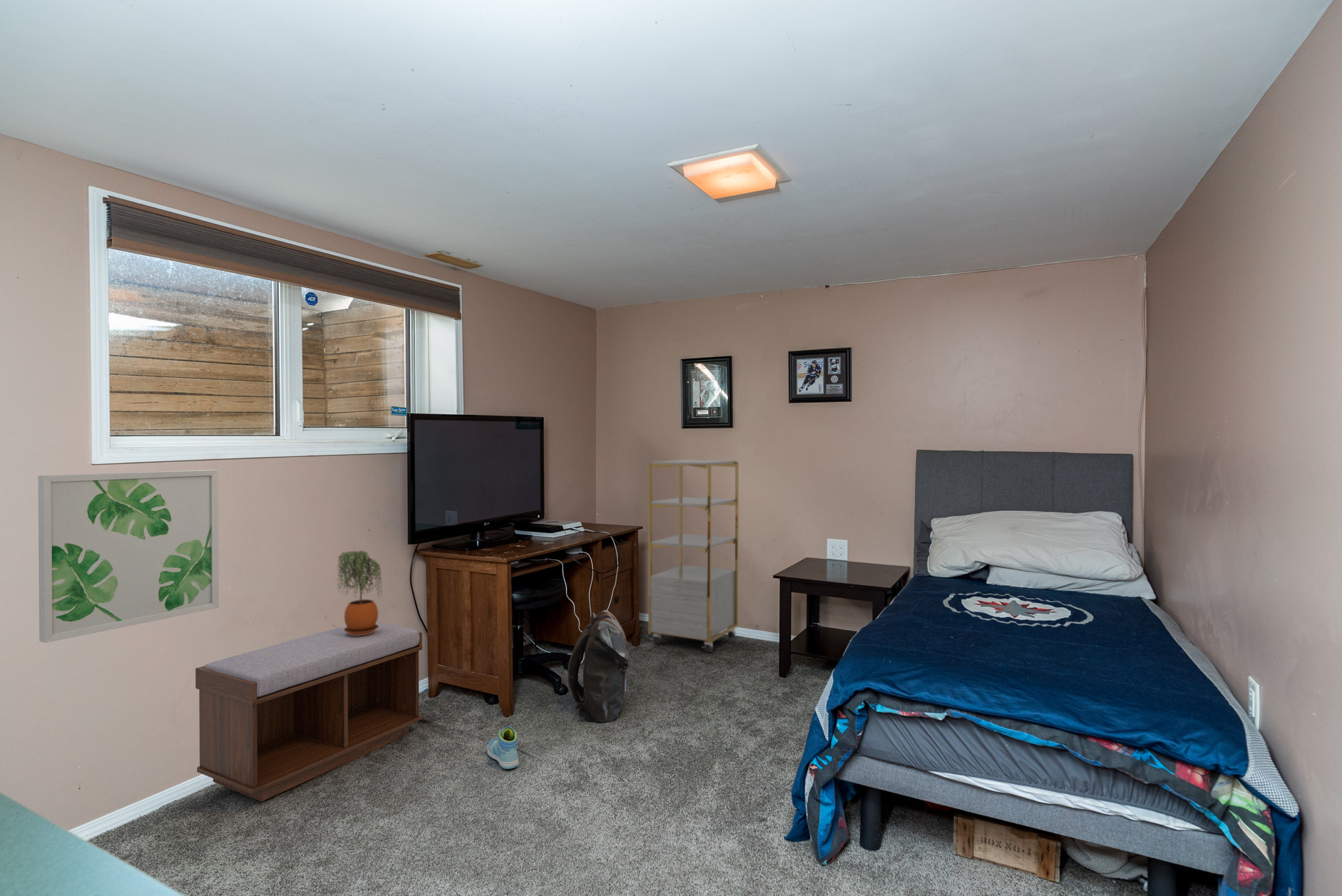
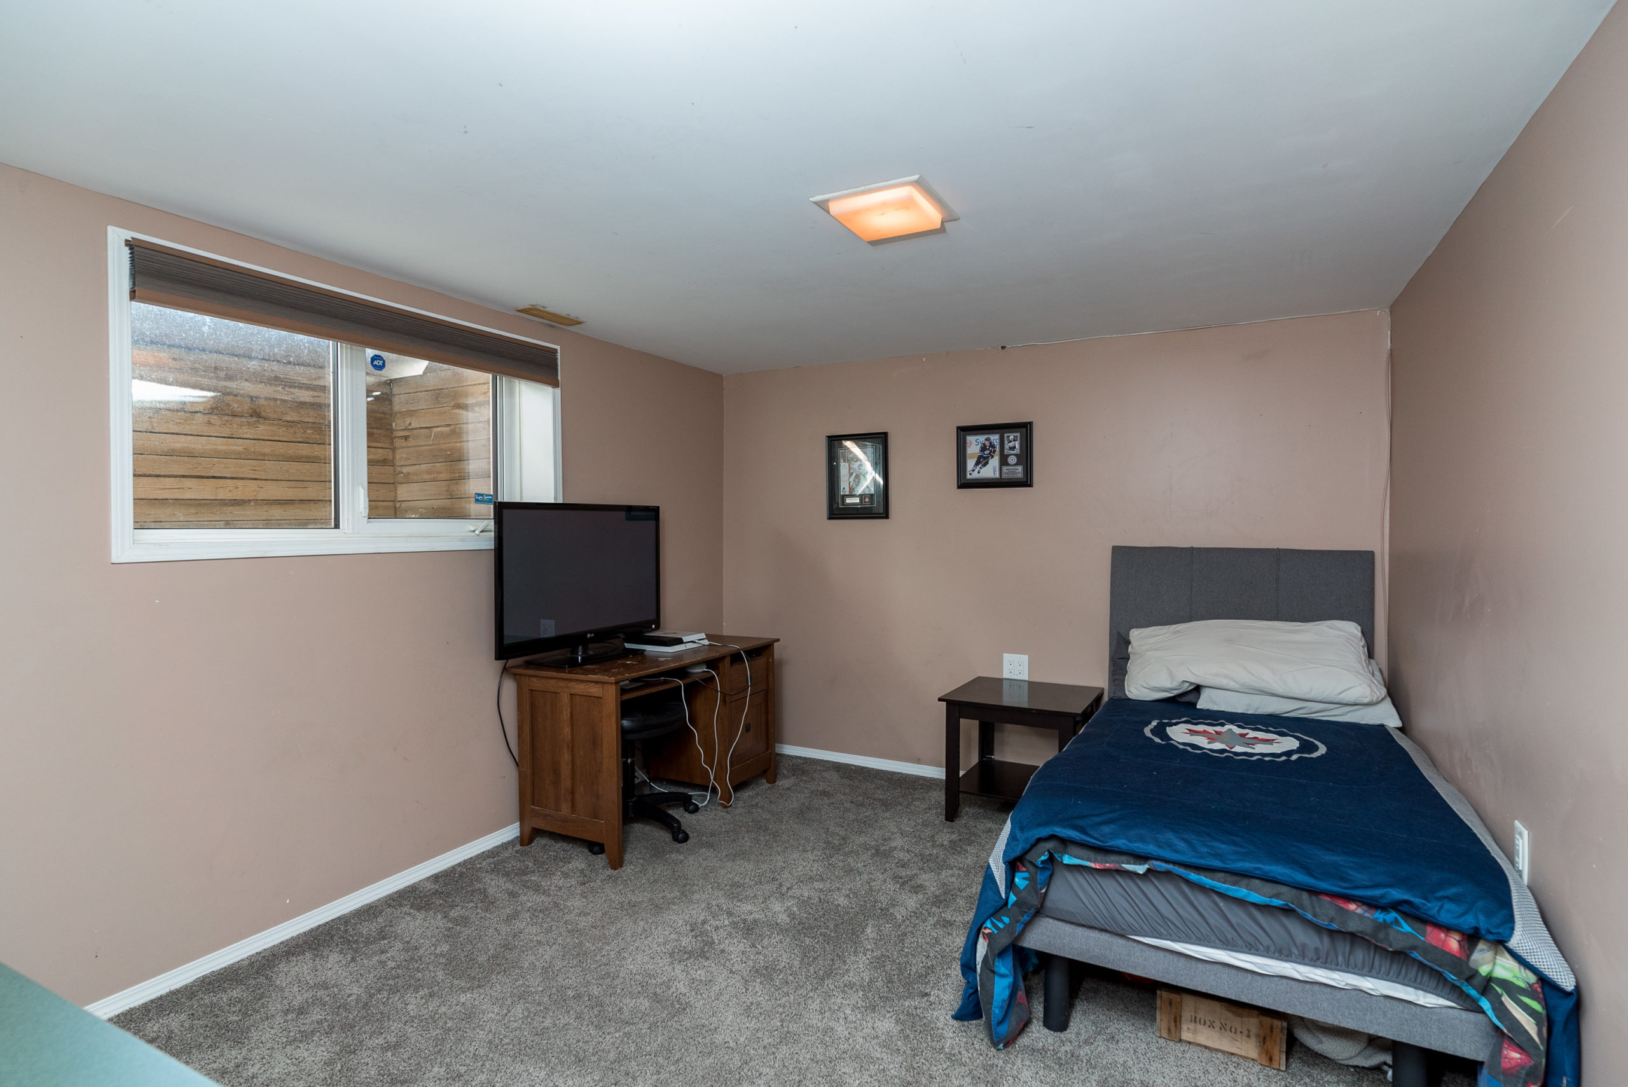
- bench [195,621,423,802]
- sneaker [487,726,520,769]
- backpack [567,609,630,723]
- wall art [38,469,219,643]
- potted plant [337,550,383,636]
- shelving unit [647,460,739,653]
